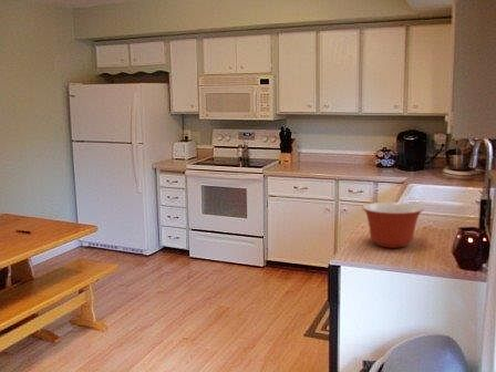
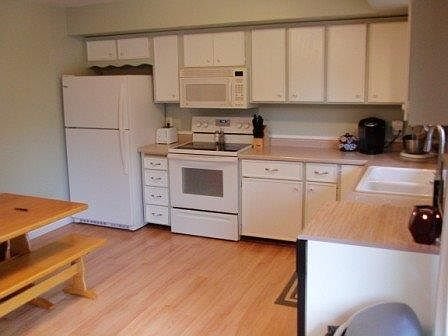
- mixing bowl [361,202,424,249]
